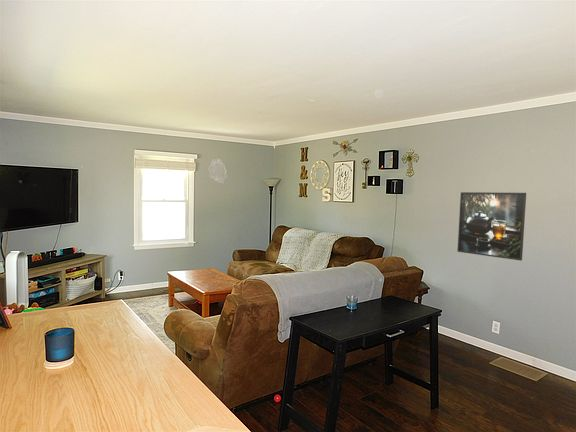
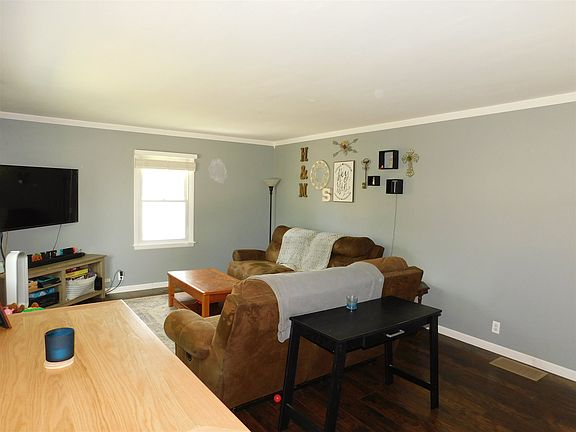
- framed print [456,191,527,262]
